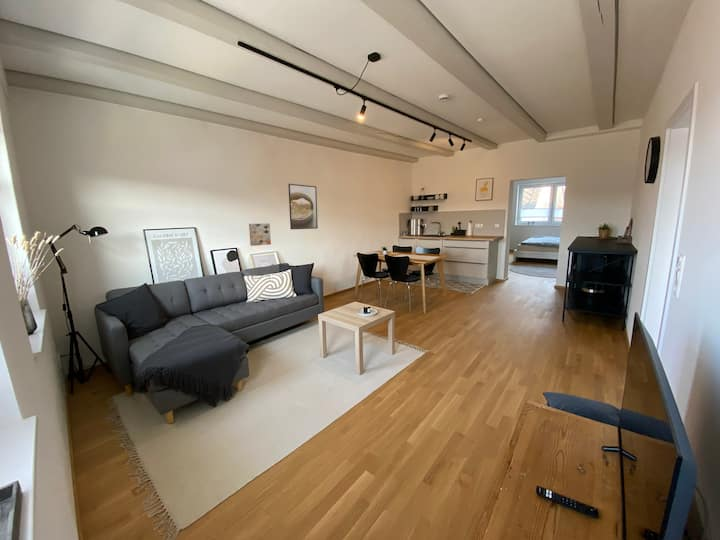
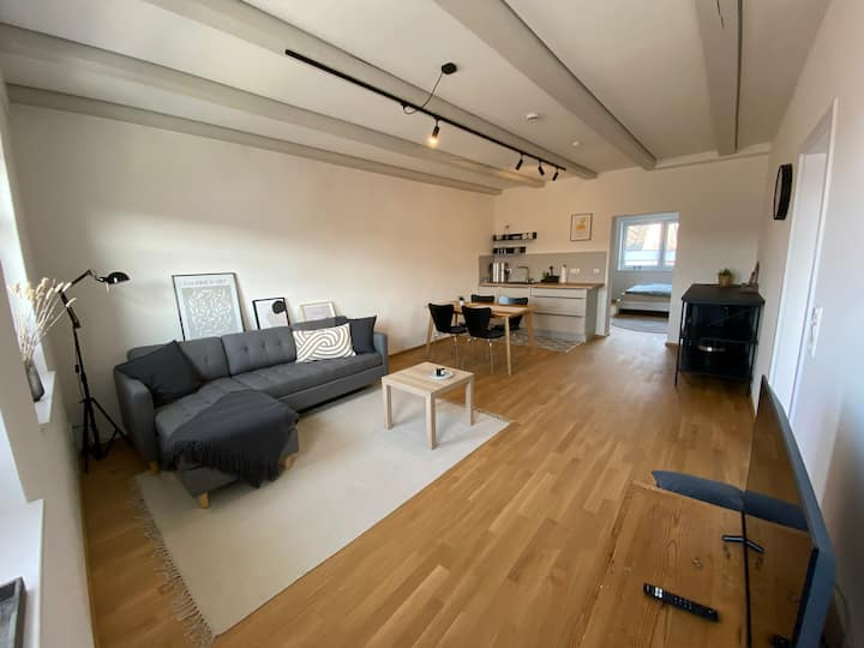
- wall art [248,223,272,247]
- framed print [287,183,319,230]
